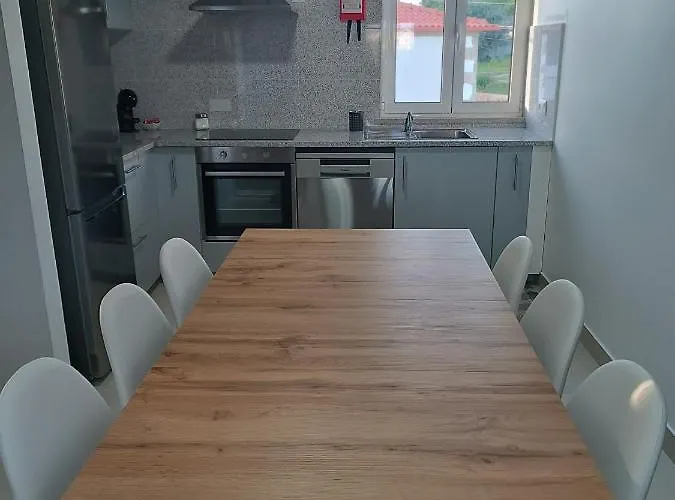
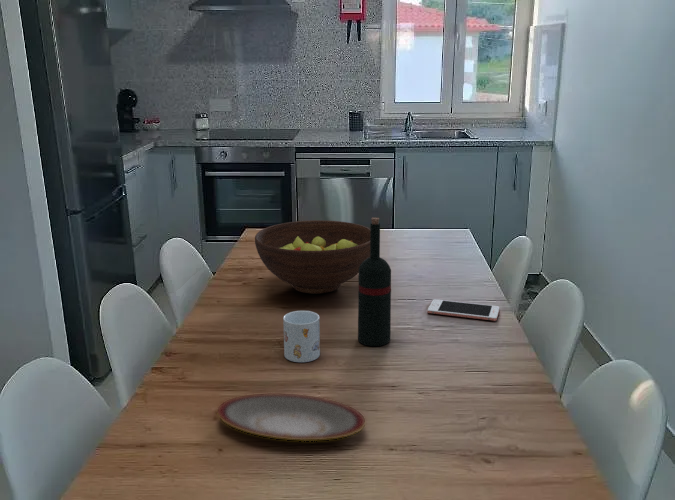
+ wine bottle [357,217,392,347]
+ cell phone [427,298,501,322]
+ plate [216,393,366,442]
+ mug [282,310,321,363]
+ fruit bowl [254,219,370,295]
